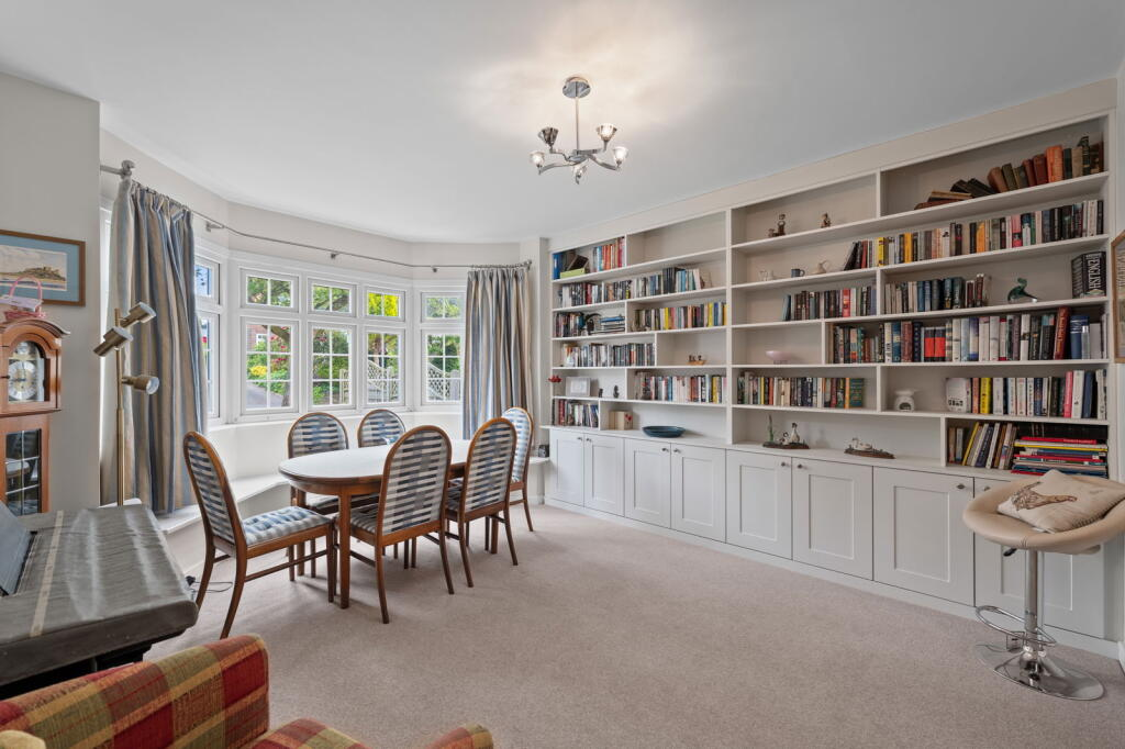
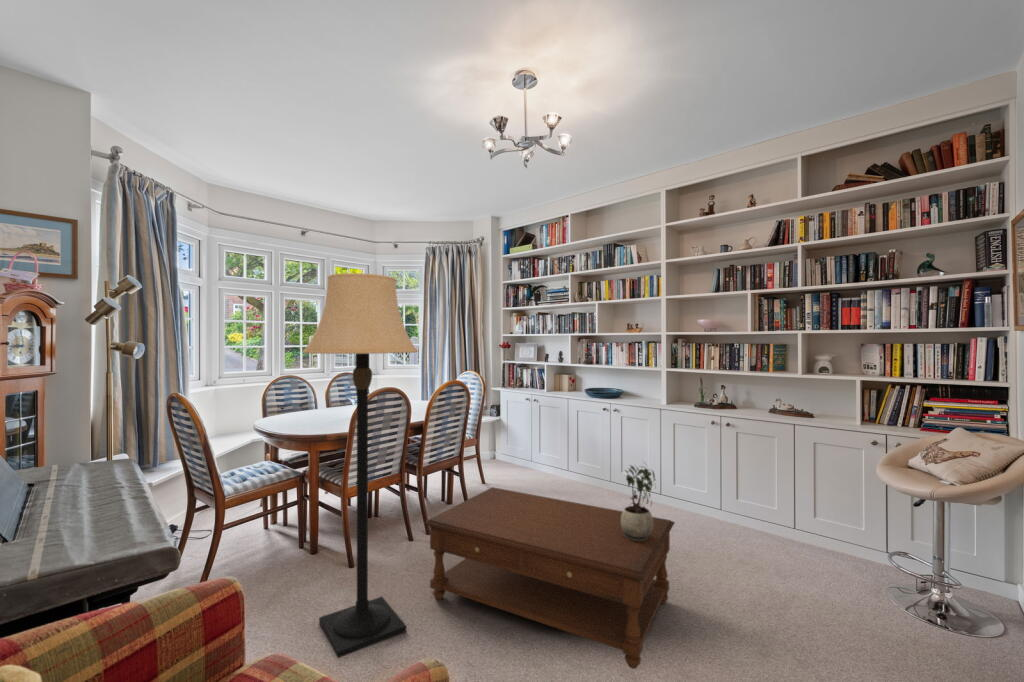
+ potted plant [621,461,657,541]
+ coffee table [423,486,676,670]
+ lamp [301,272,420,659]
